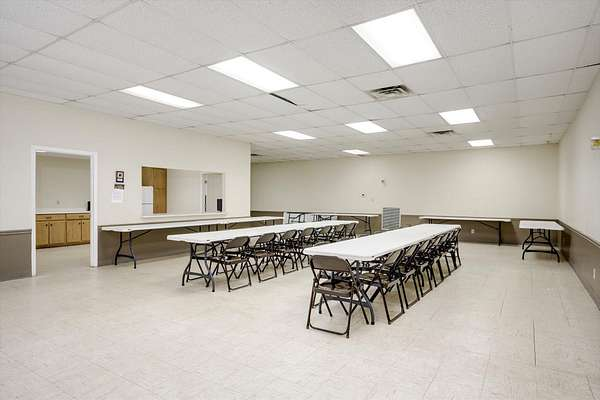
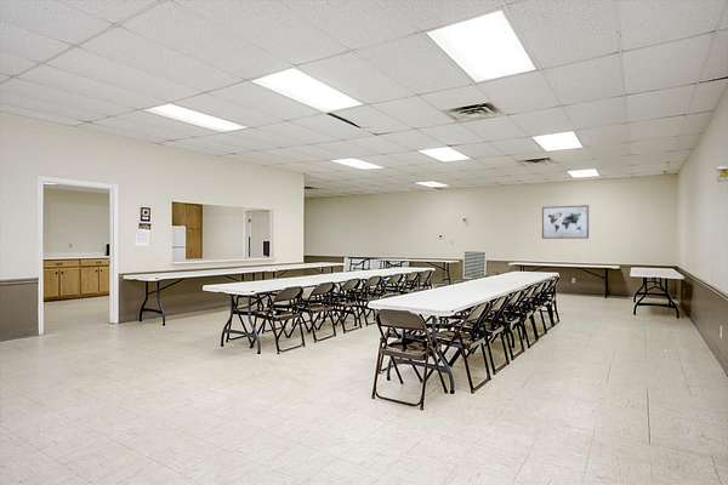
+ wall art [541,204,590,240]
